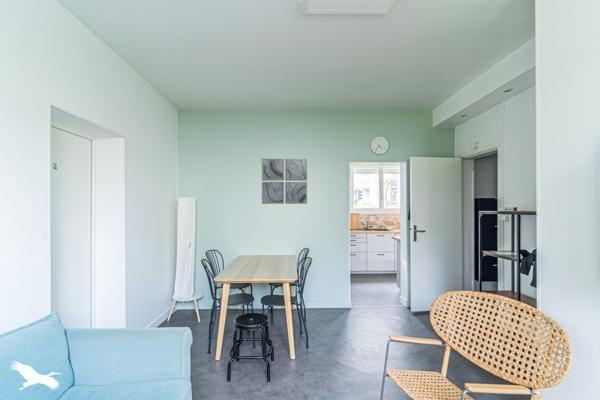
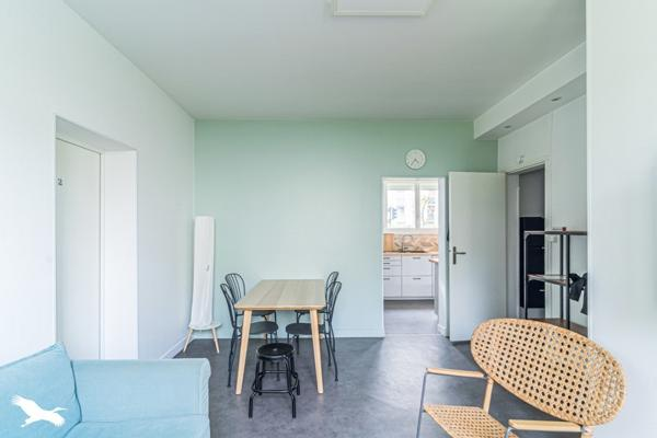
- wall art [261,158,308,205]
